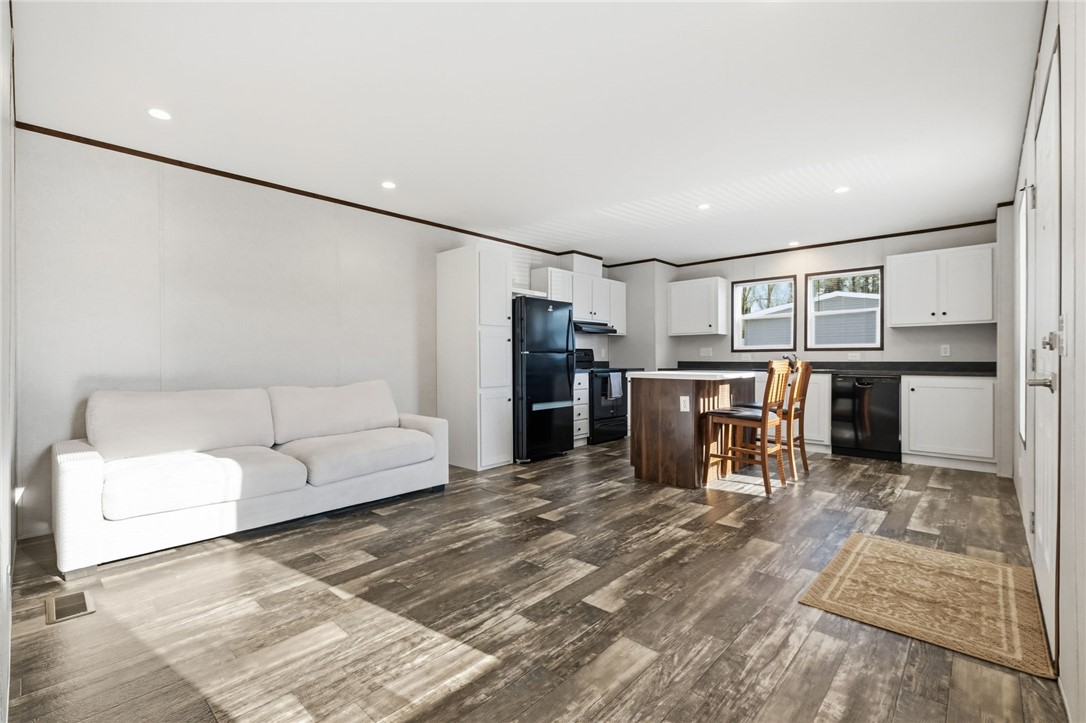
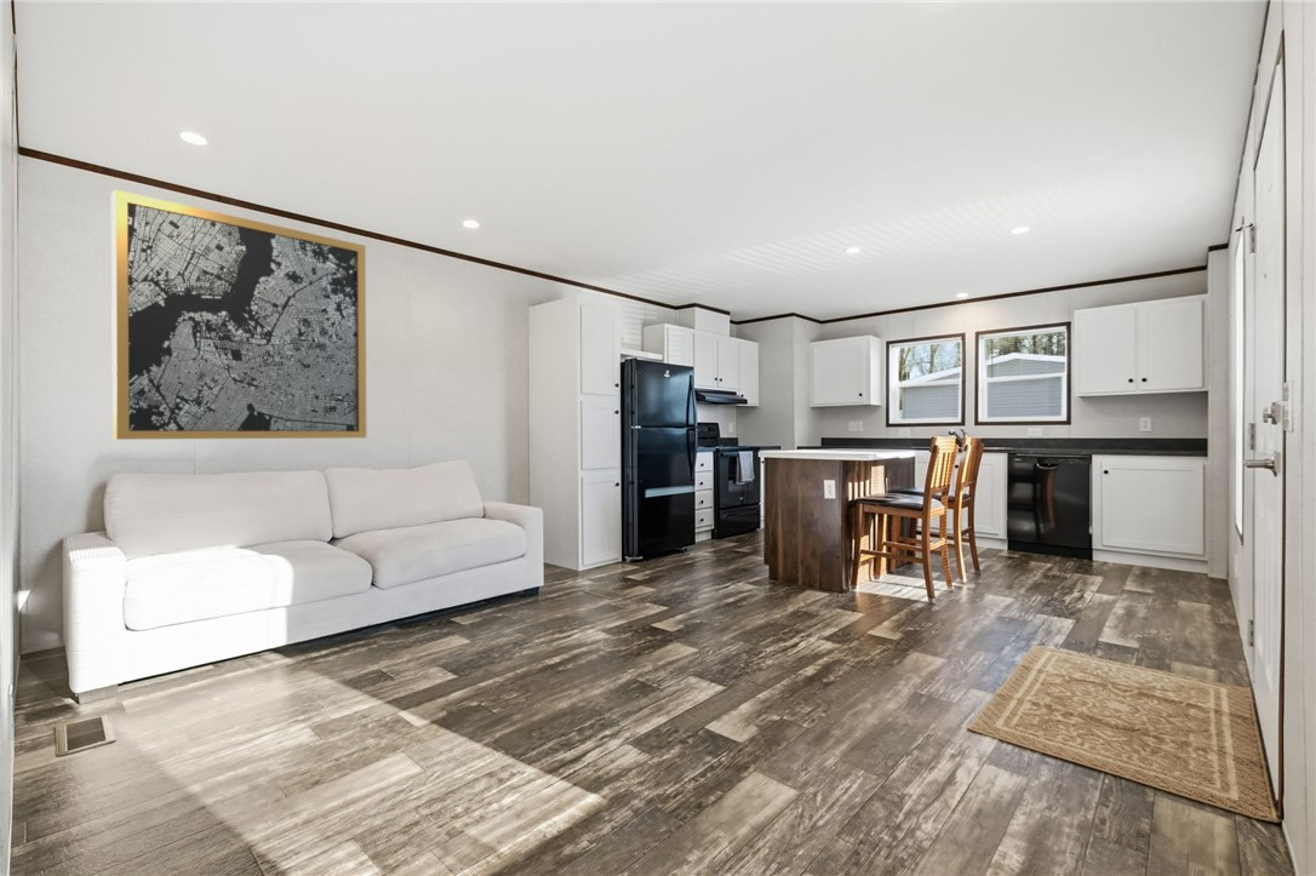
+ wall art [110,189,367,441]
